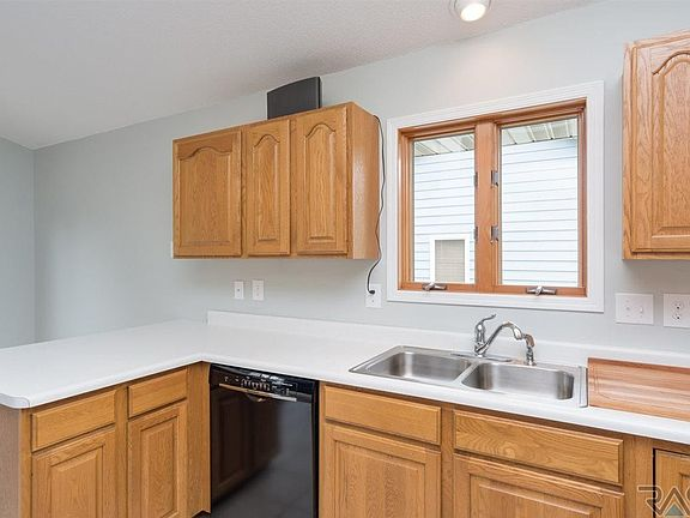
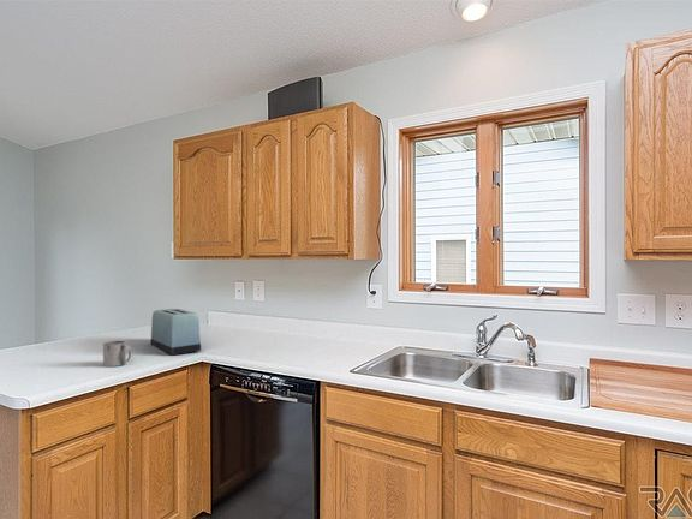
+ toaster [149,308,202,356]
+ mug [102,340,132,368]
